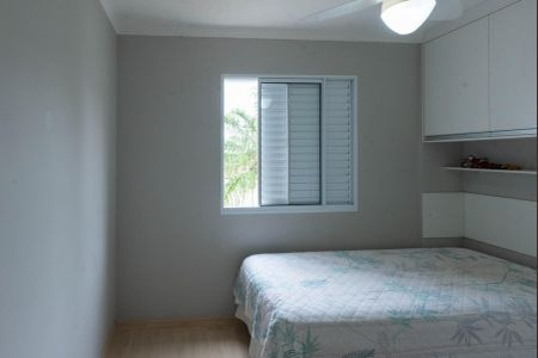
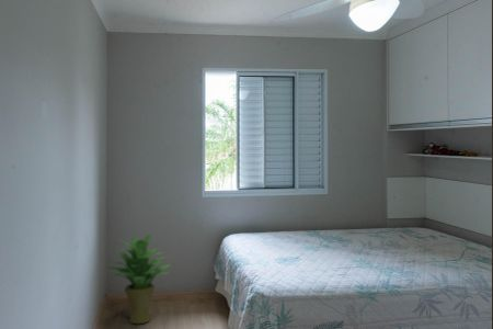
+ potted plant [105,234,173,325]
